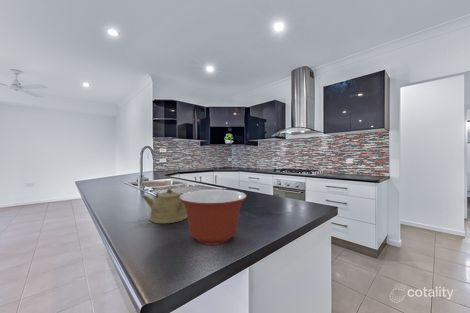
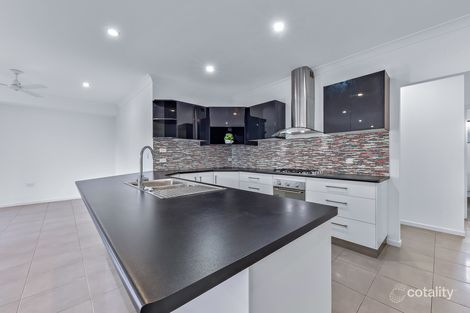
- mixing bowl [179,189,248,246]
- kettle [142,188,187,224]
